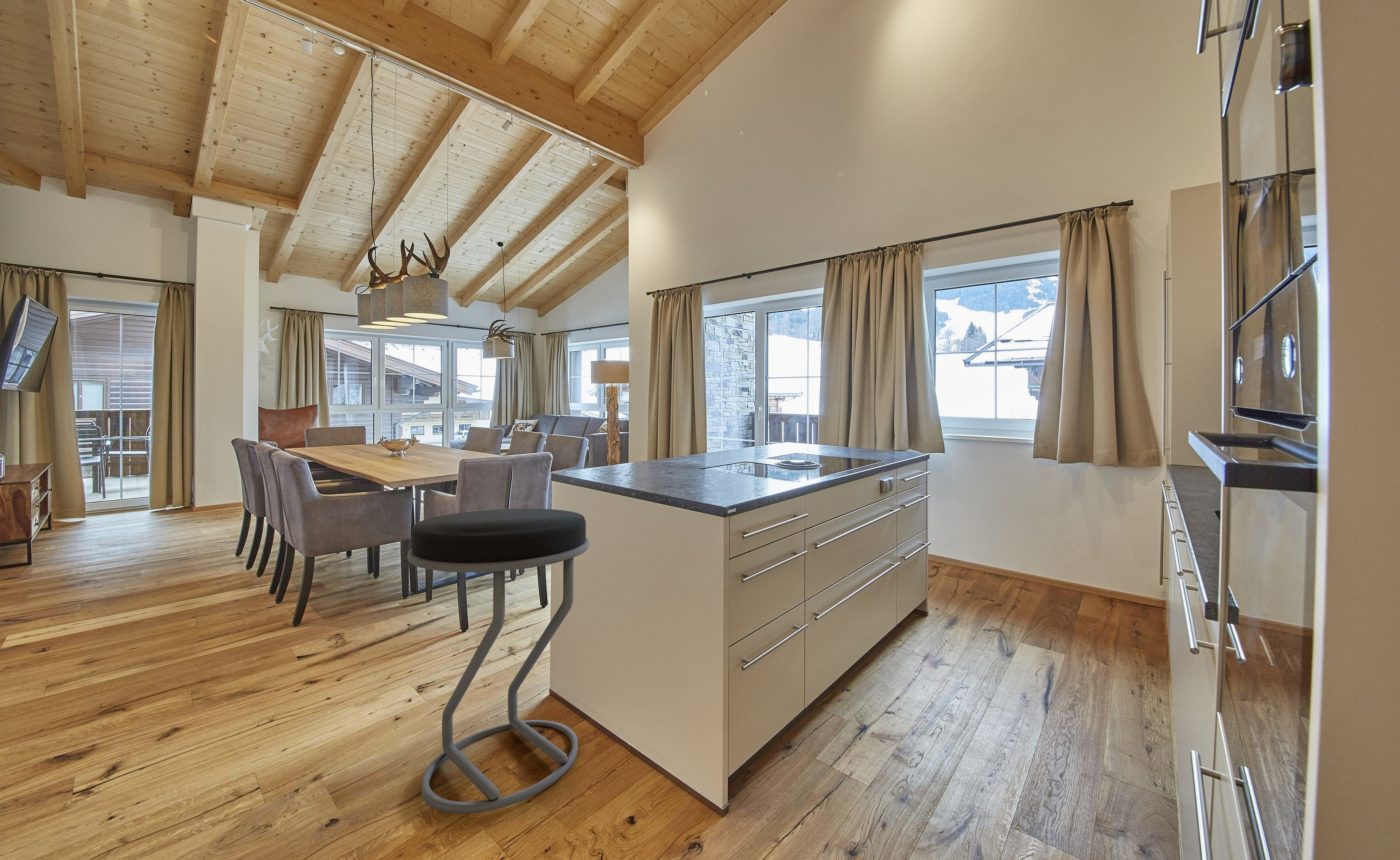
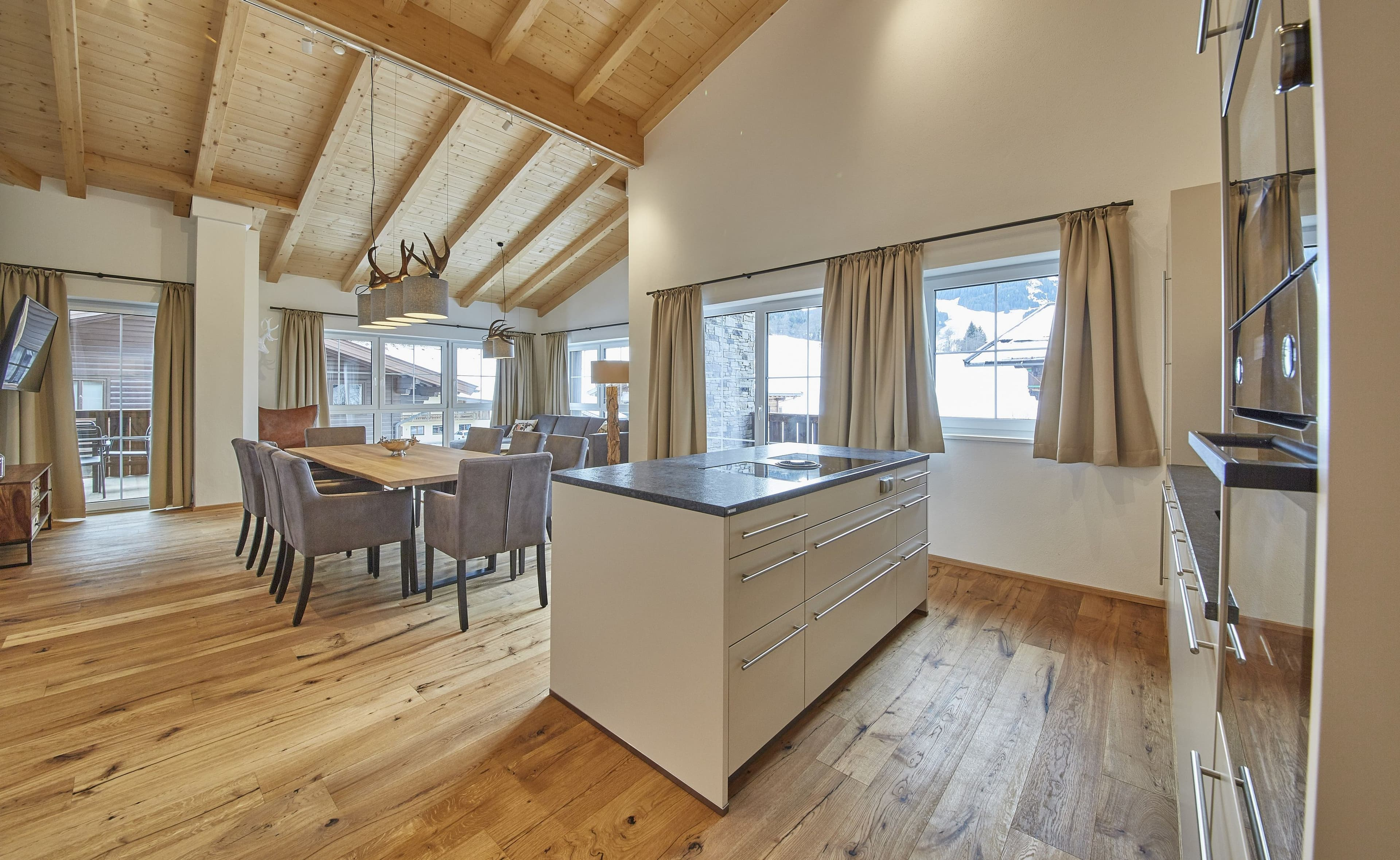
- stool [407,508,590,814]
